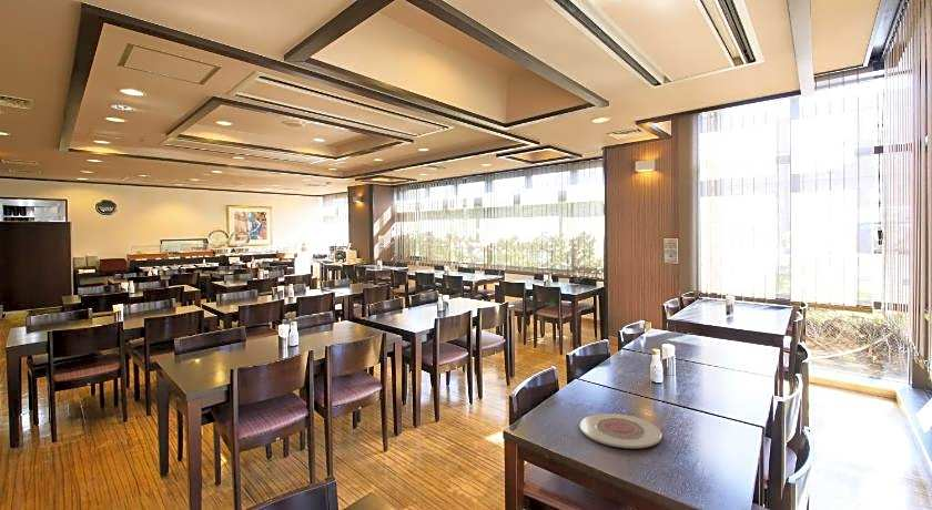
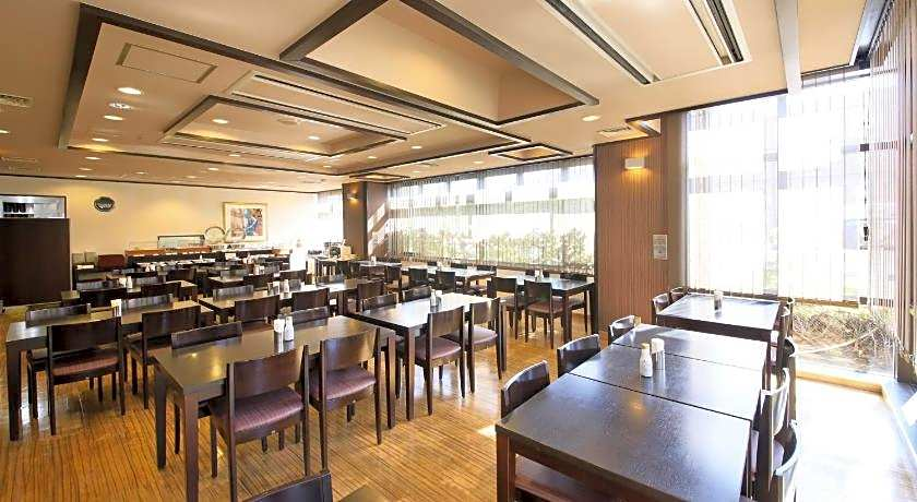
- plate [579,412,662,449]
